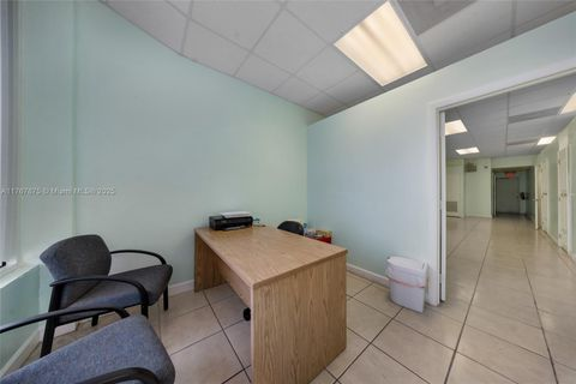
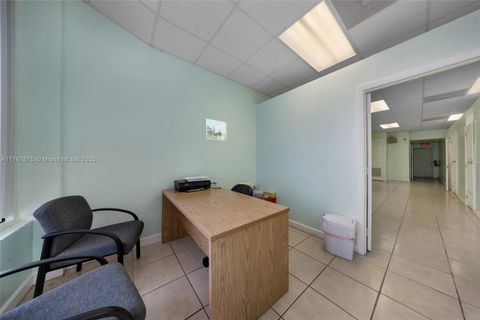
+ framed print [205,118,227,141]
